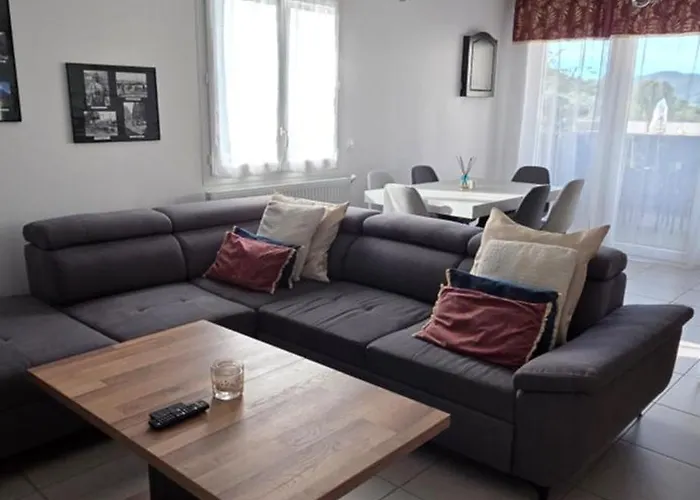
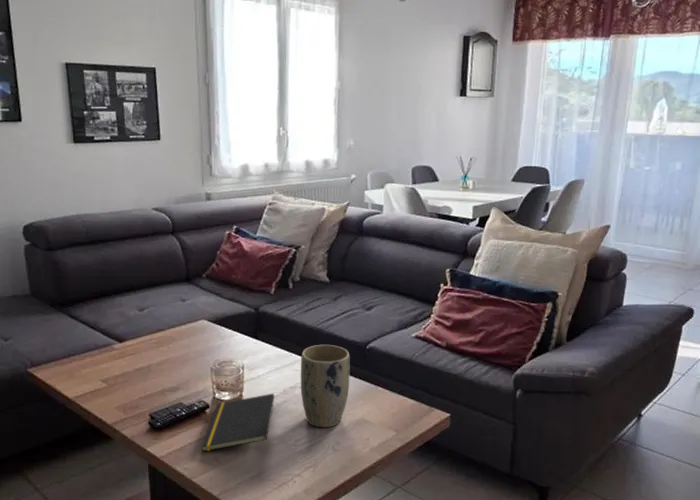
+ plant pot [300,344,351,428]
+ notepad [200,393,275,453]
